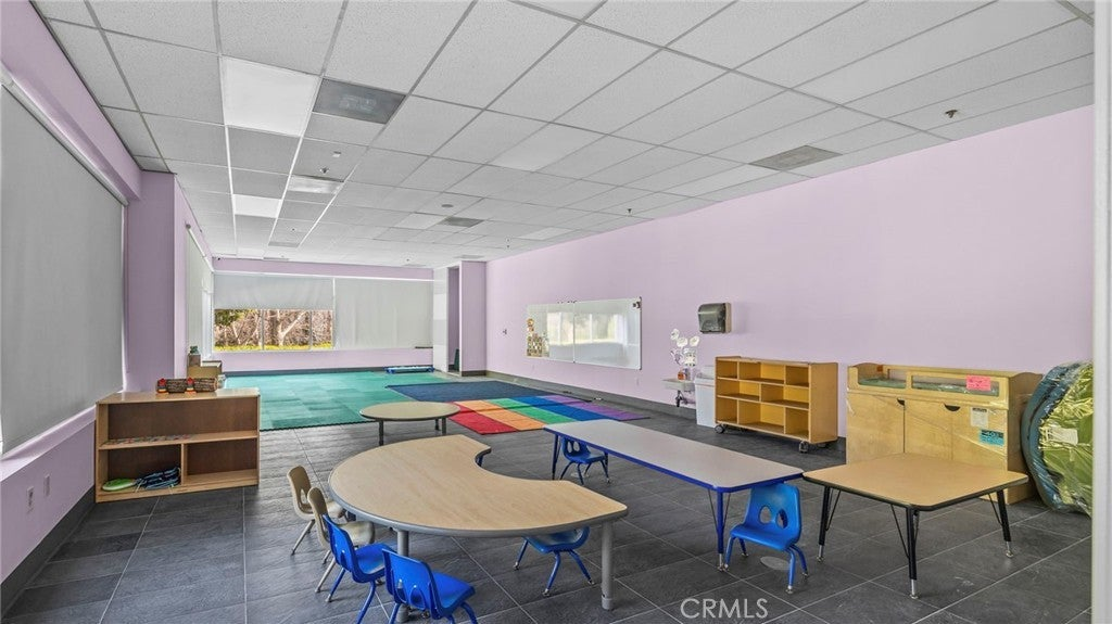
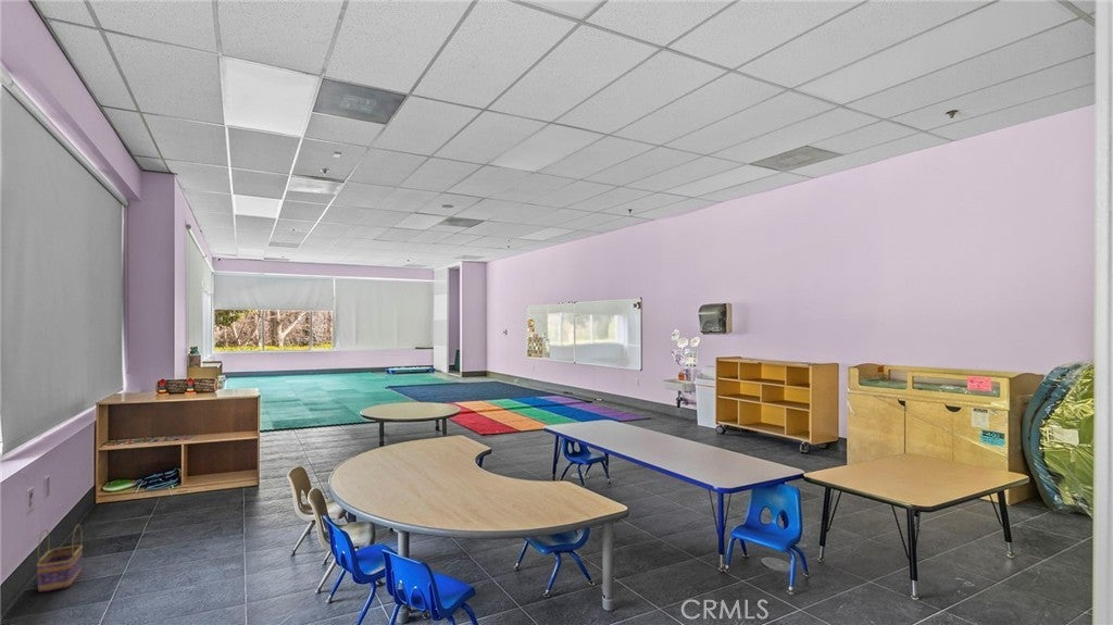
+ basket [36,524,84,592]
